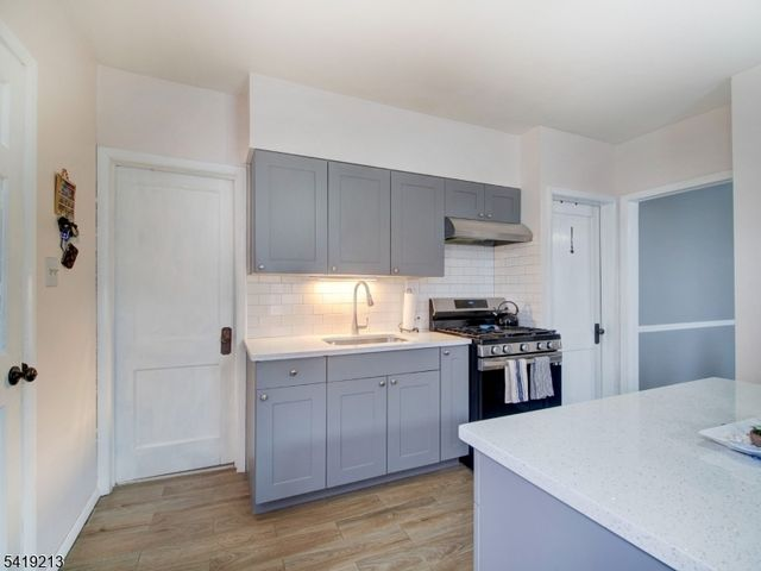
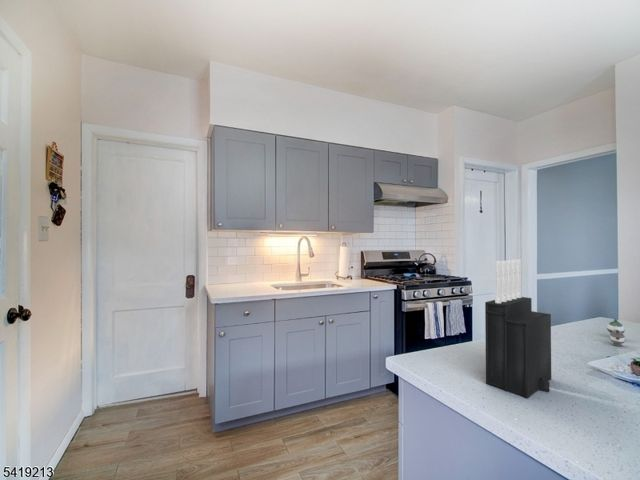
+ teapot [606,318,626,347]
+ knife block [484,258,552,399]
